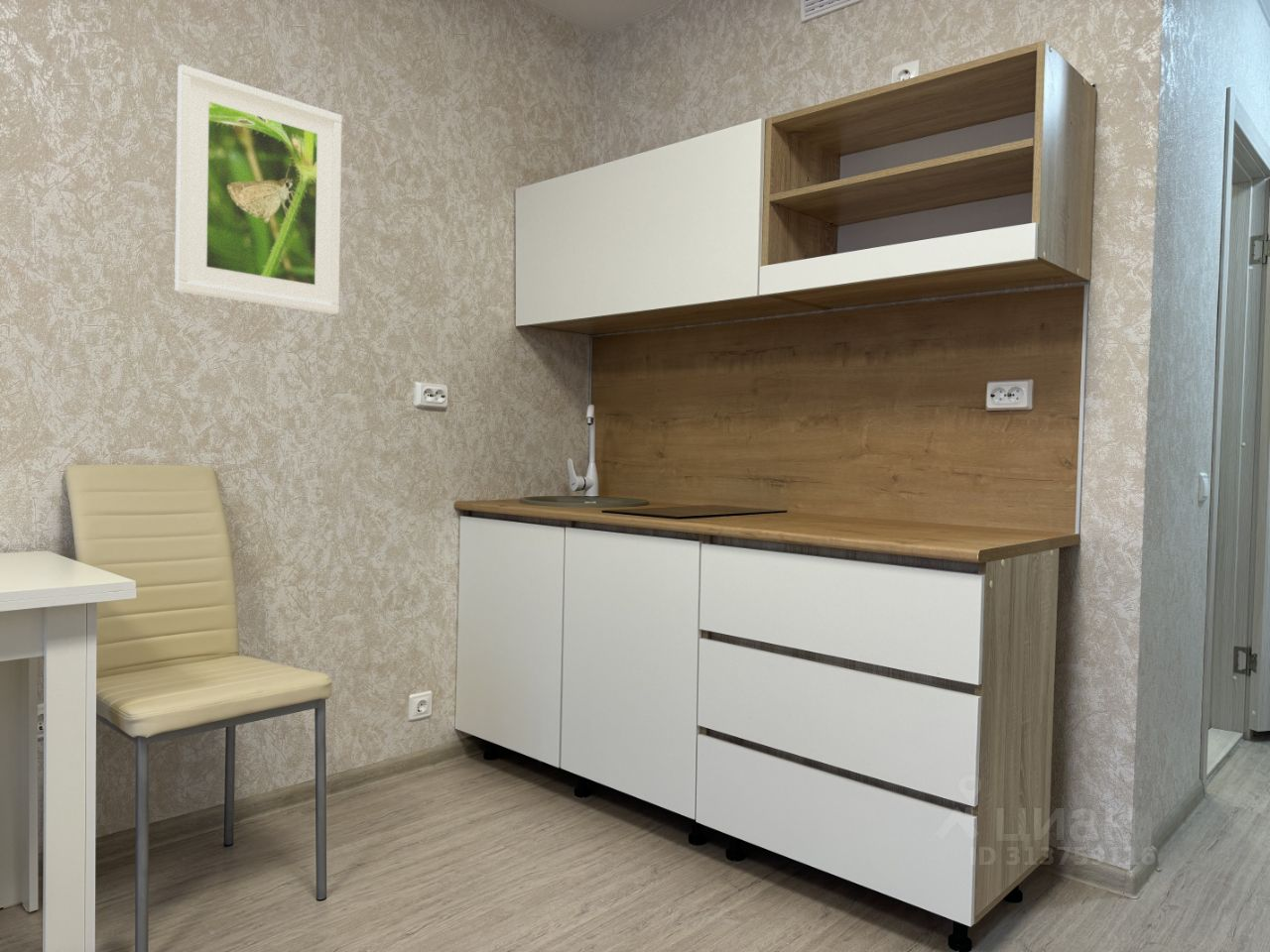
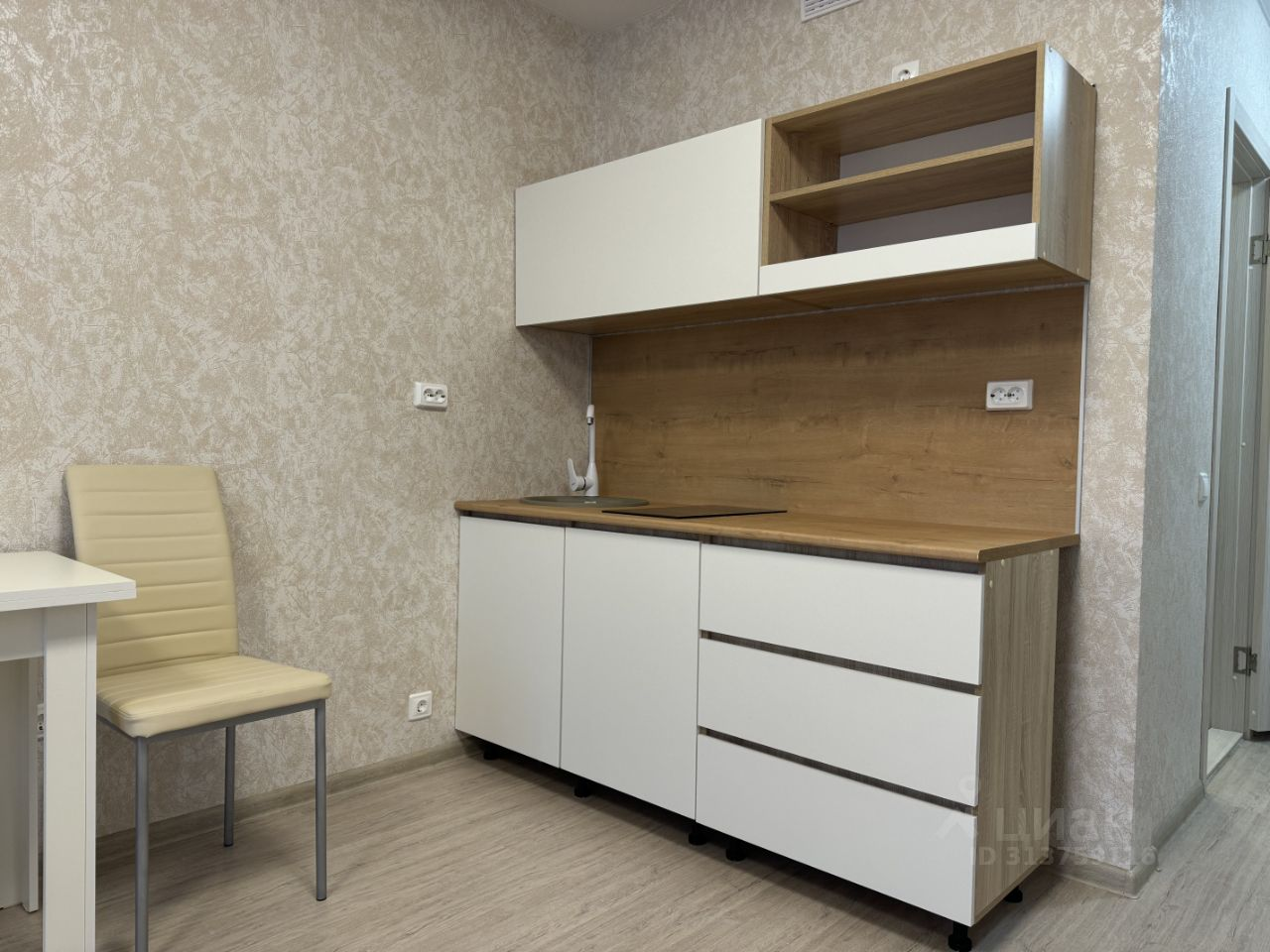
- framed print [174,63,342,315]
